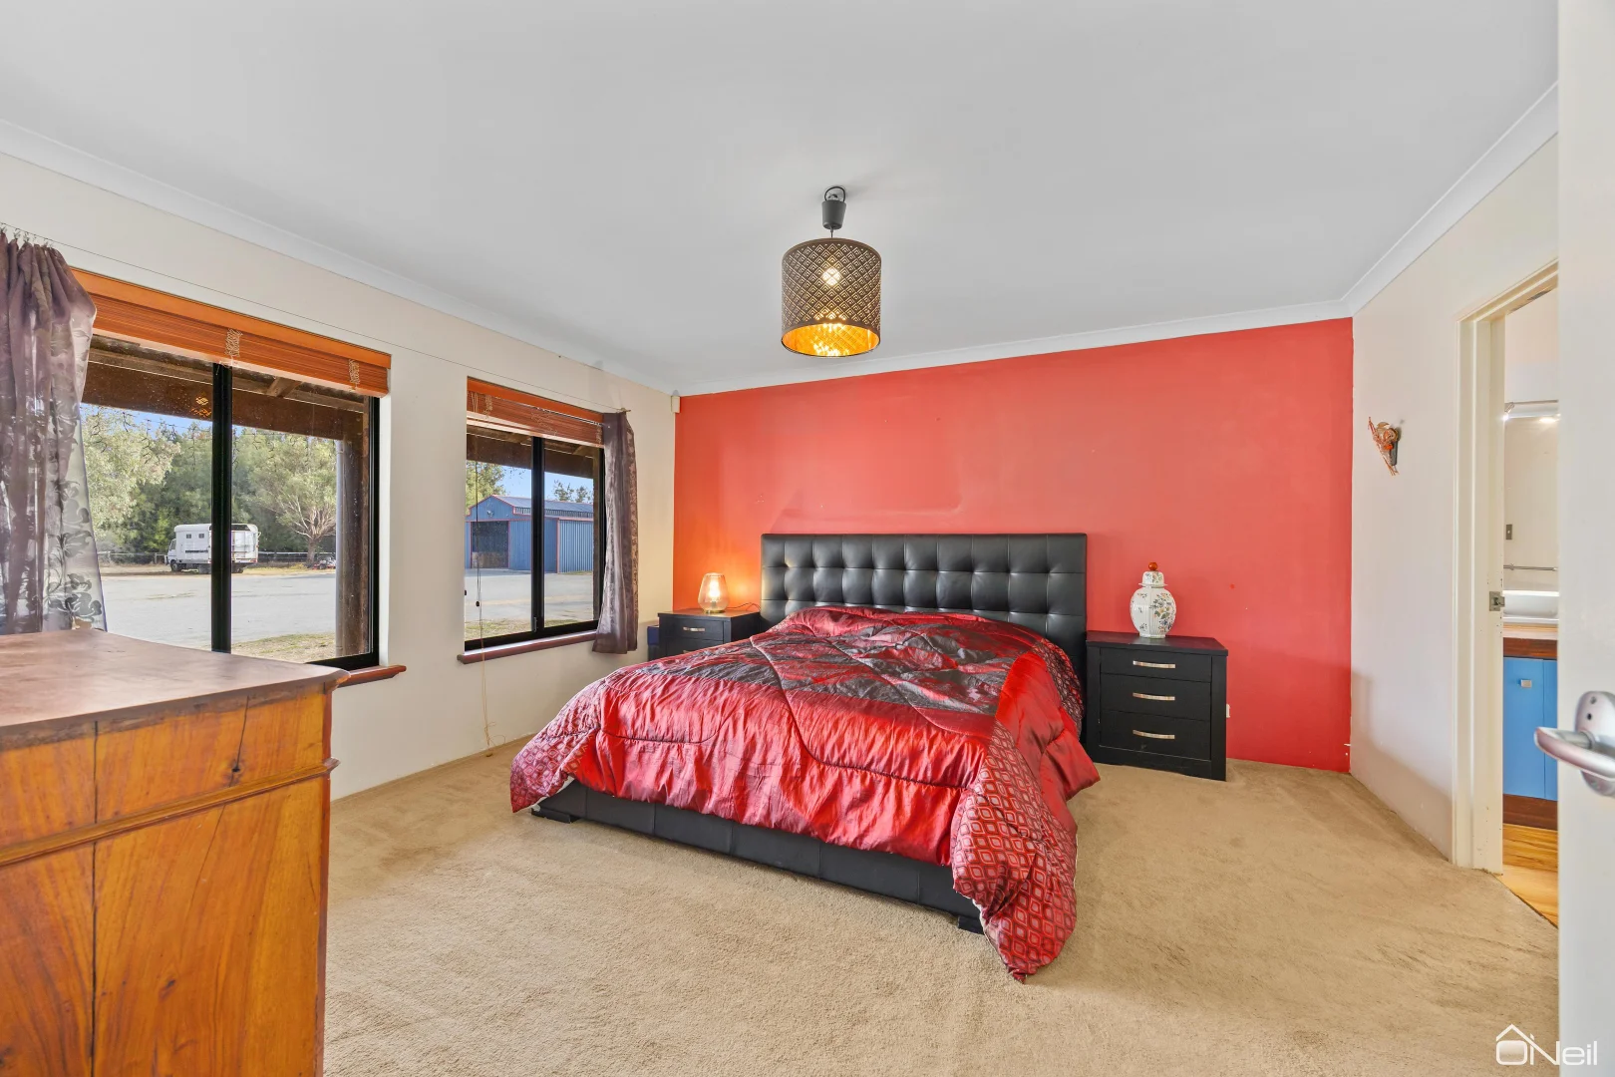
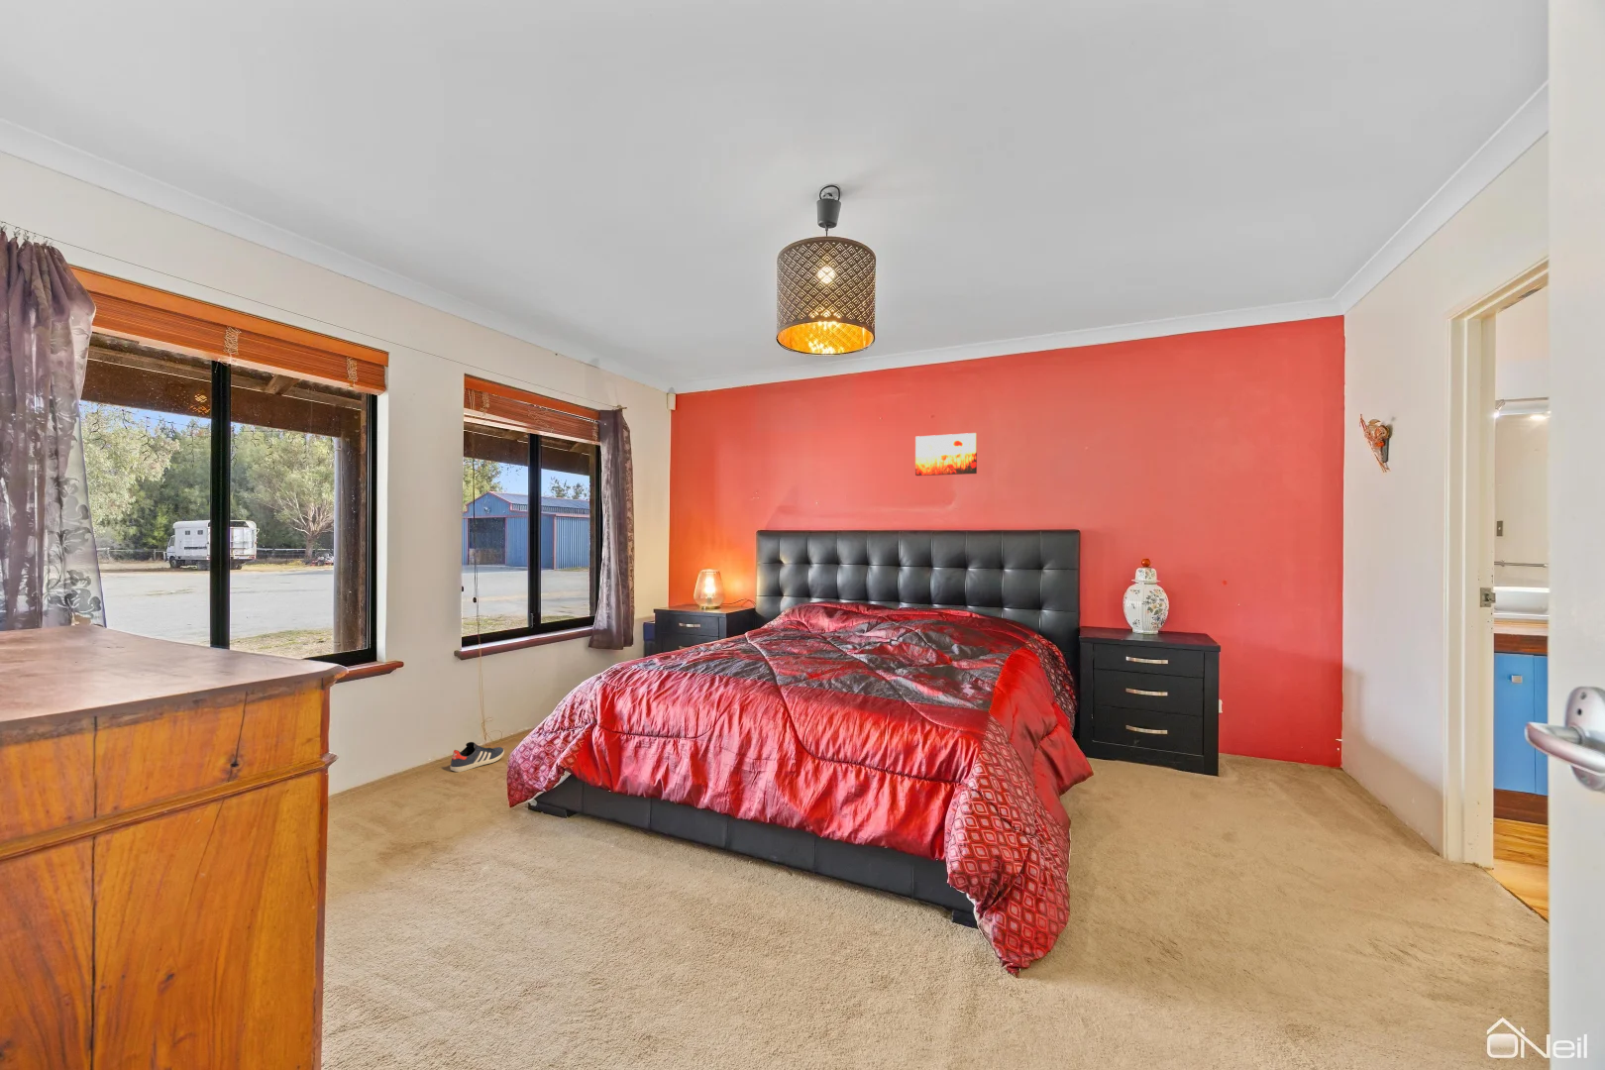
+ wall art [915,432,978,476]
+ sneaker [450,742,505,773]
